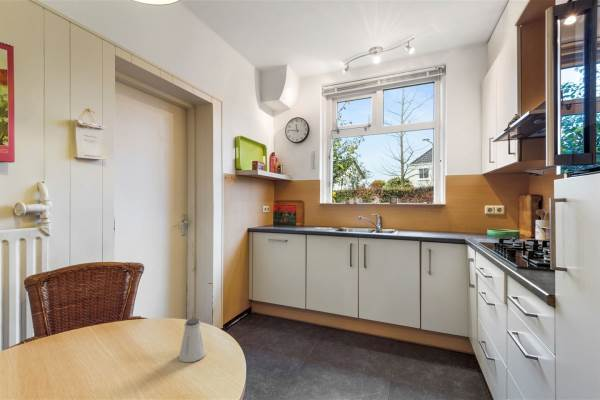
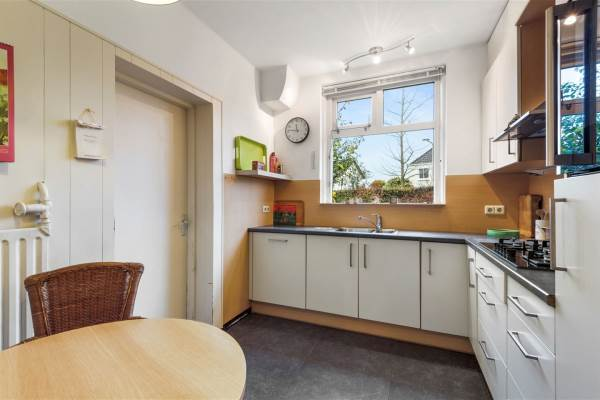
- saltshaker [178,317,207,363]
